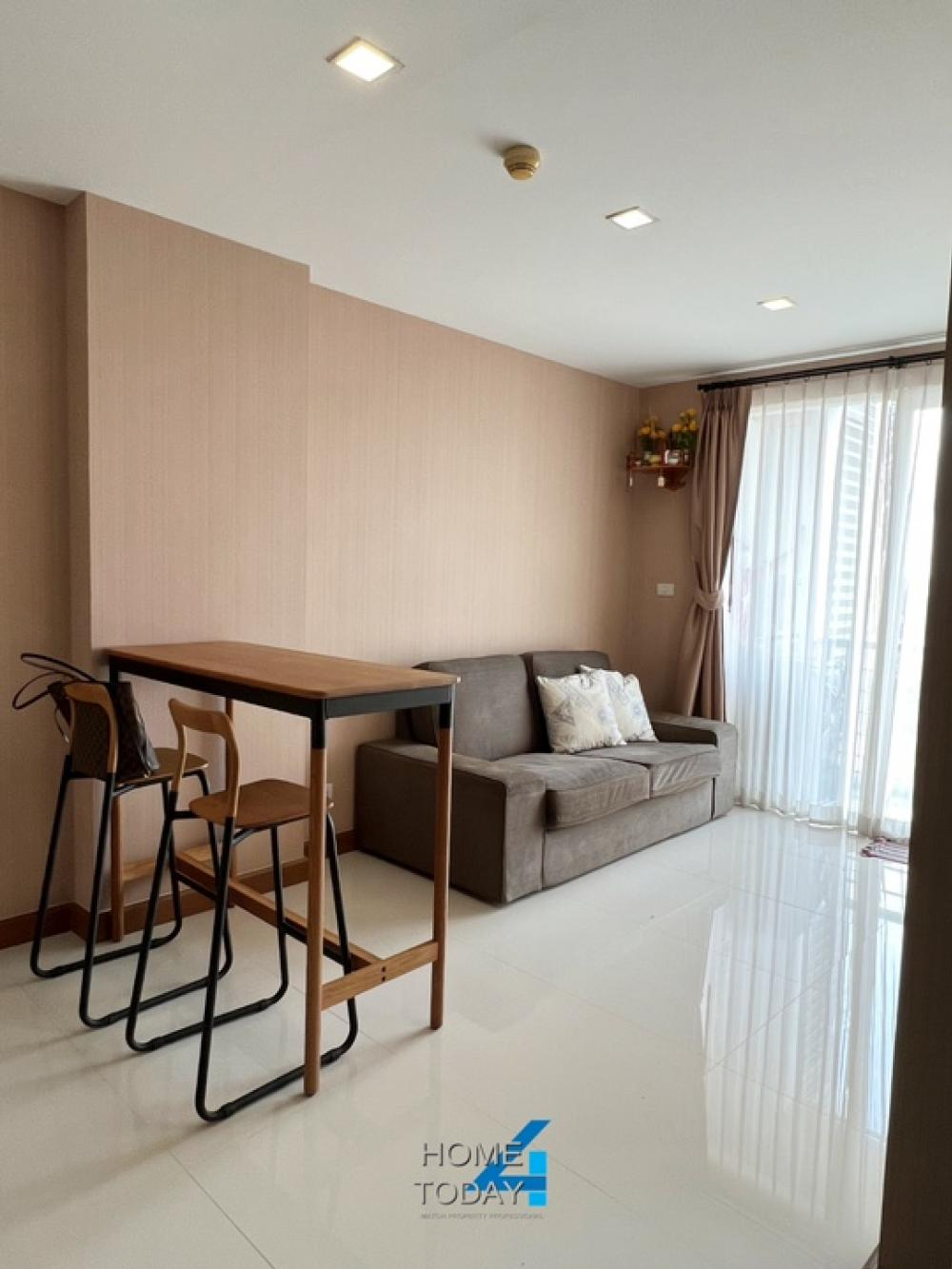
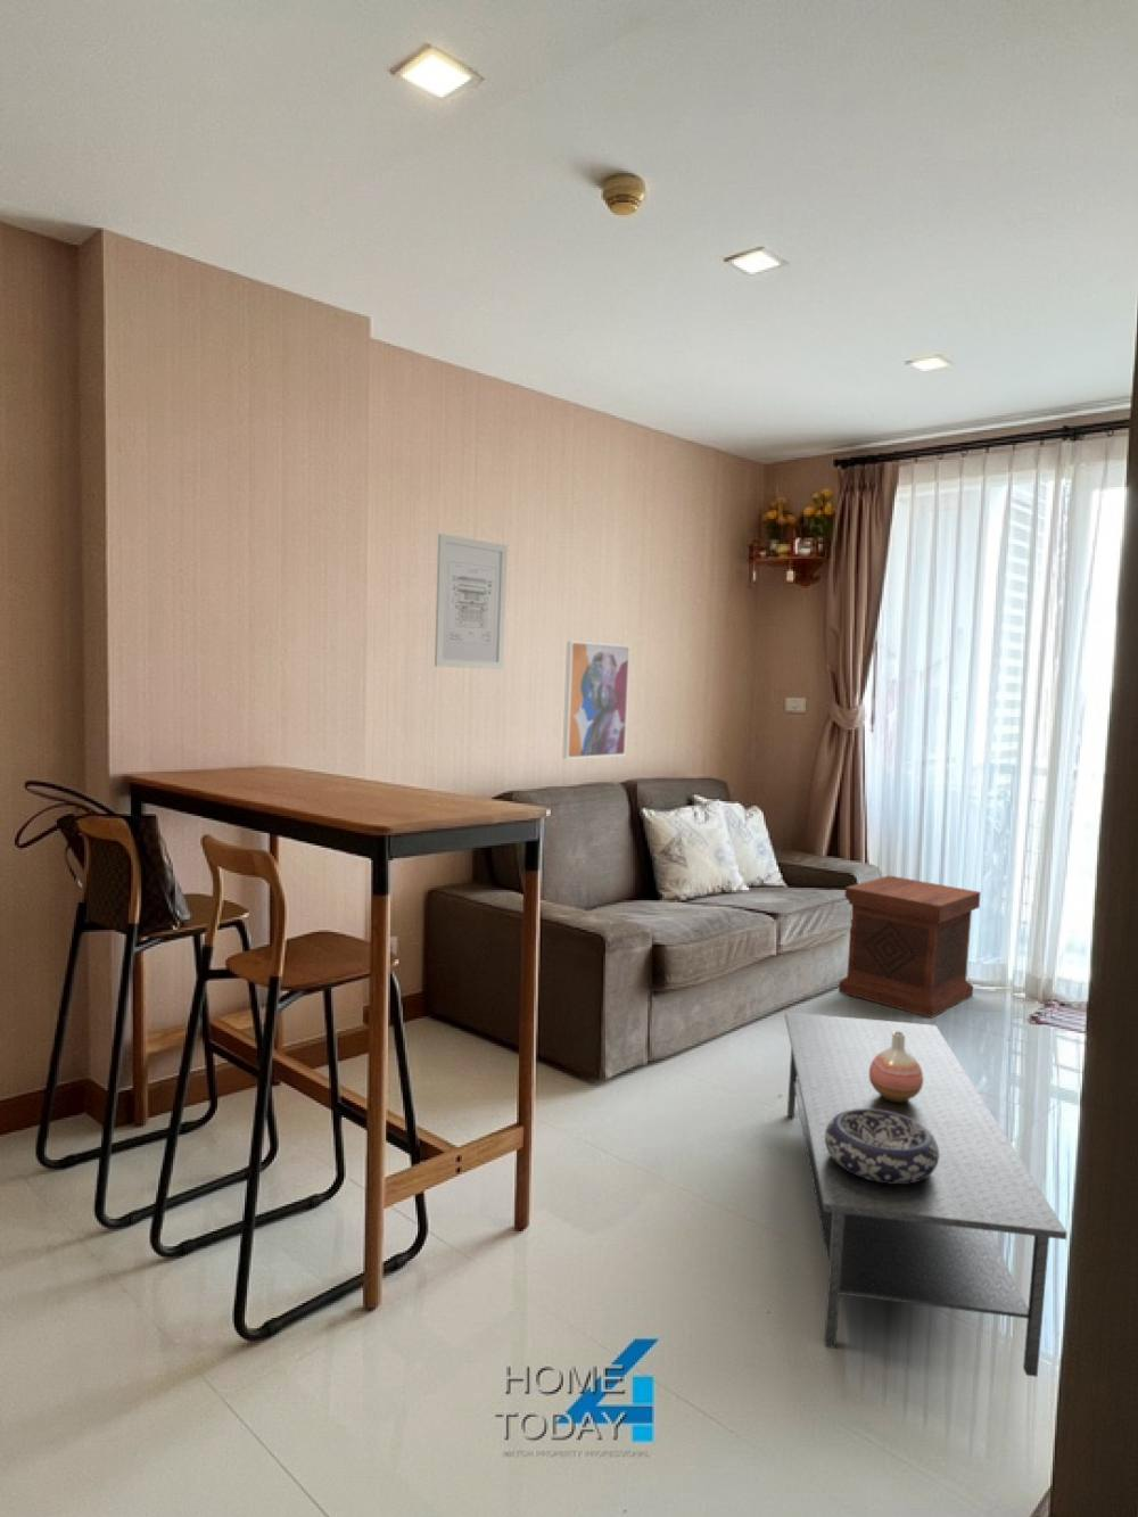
+ side table [838,874,983,1019]
+ wall art [434,533,509,671]
+ vase [869,1032,923,1102]
+ decorative bowl [825,1108,938,1183]
+ coffee table [784,1010,1069,1378]
+ wall art [561,640,631,760]
